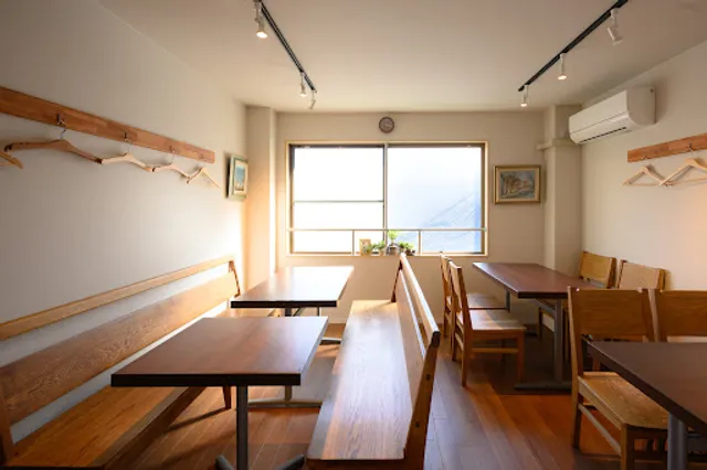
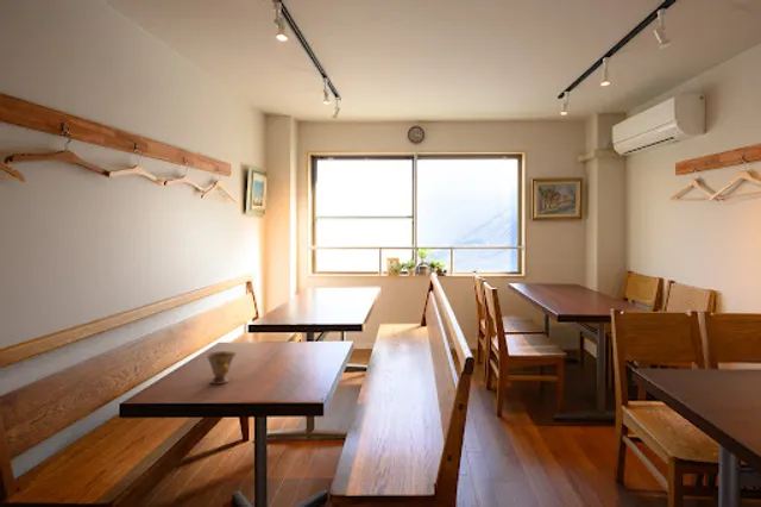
+ teacup [205,350,238,386]
